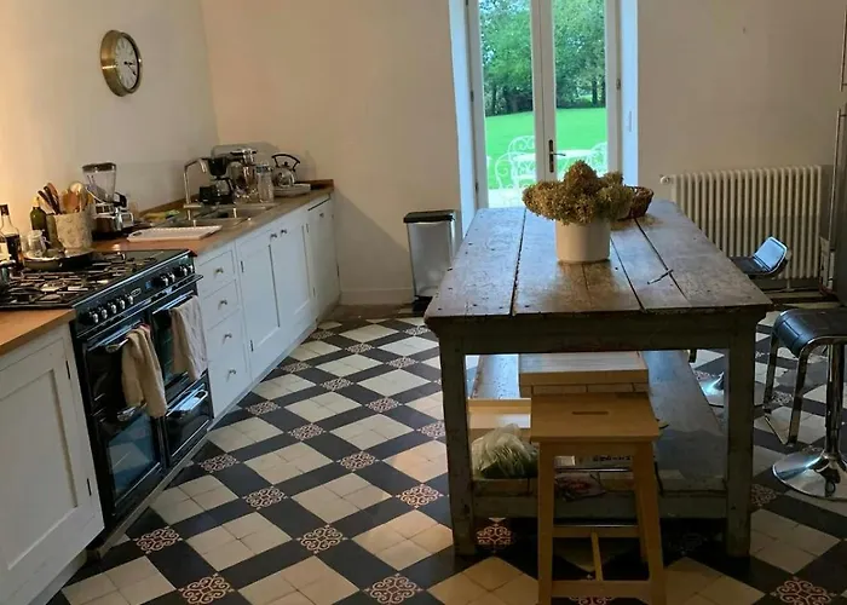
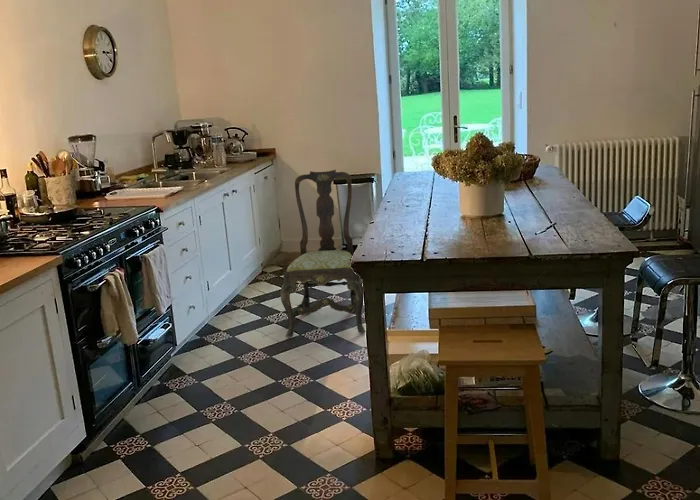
+ dining chair [280,169,366,338]
